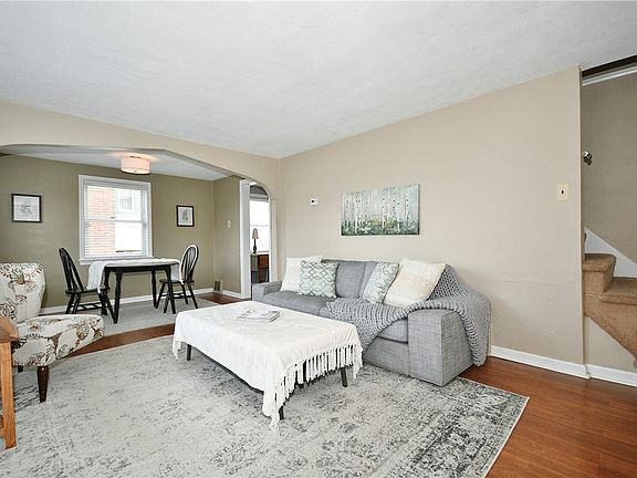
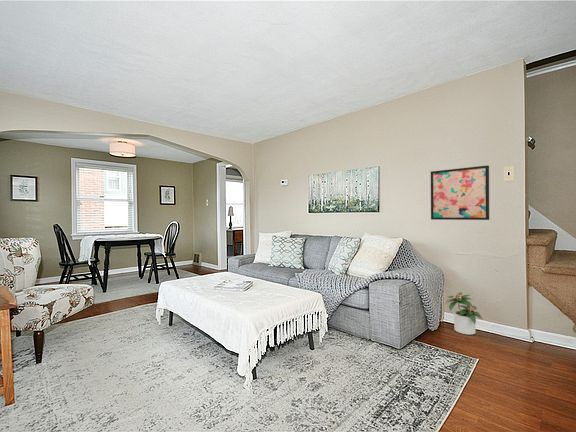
+ wall art [430,164,490,221]
+ potted plant [444,291,483,336]
